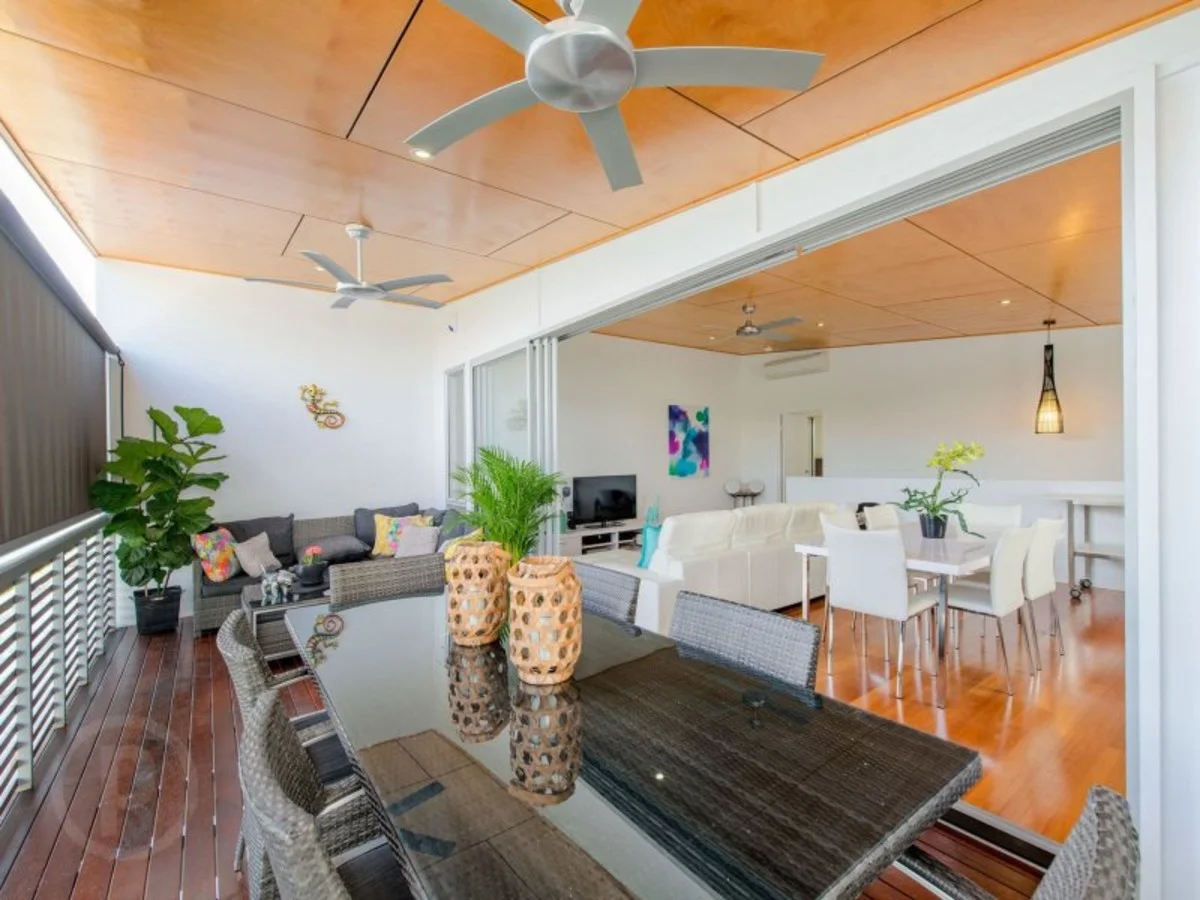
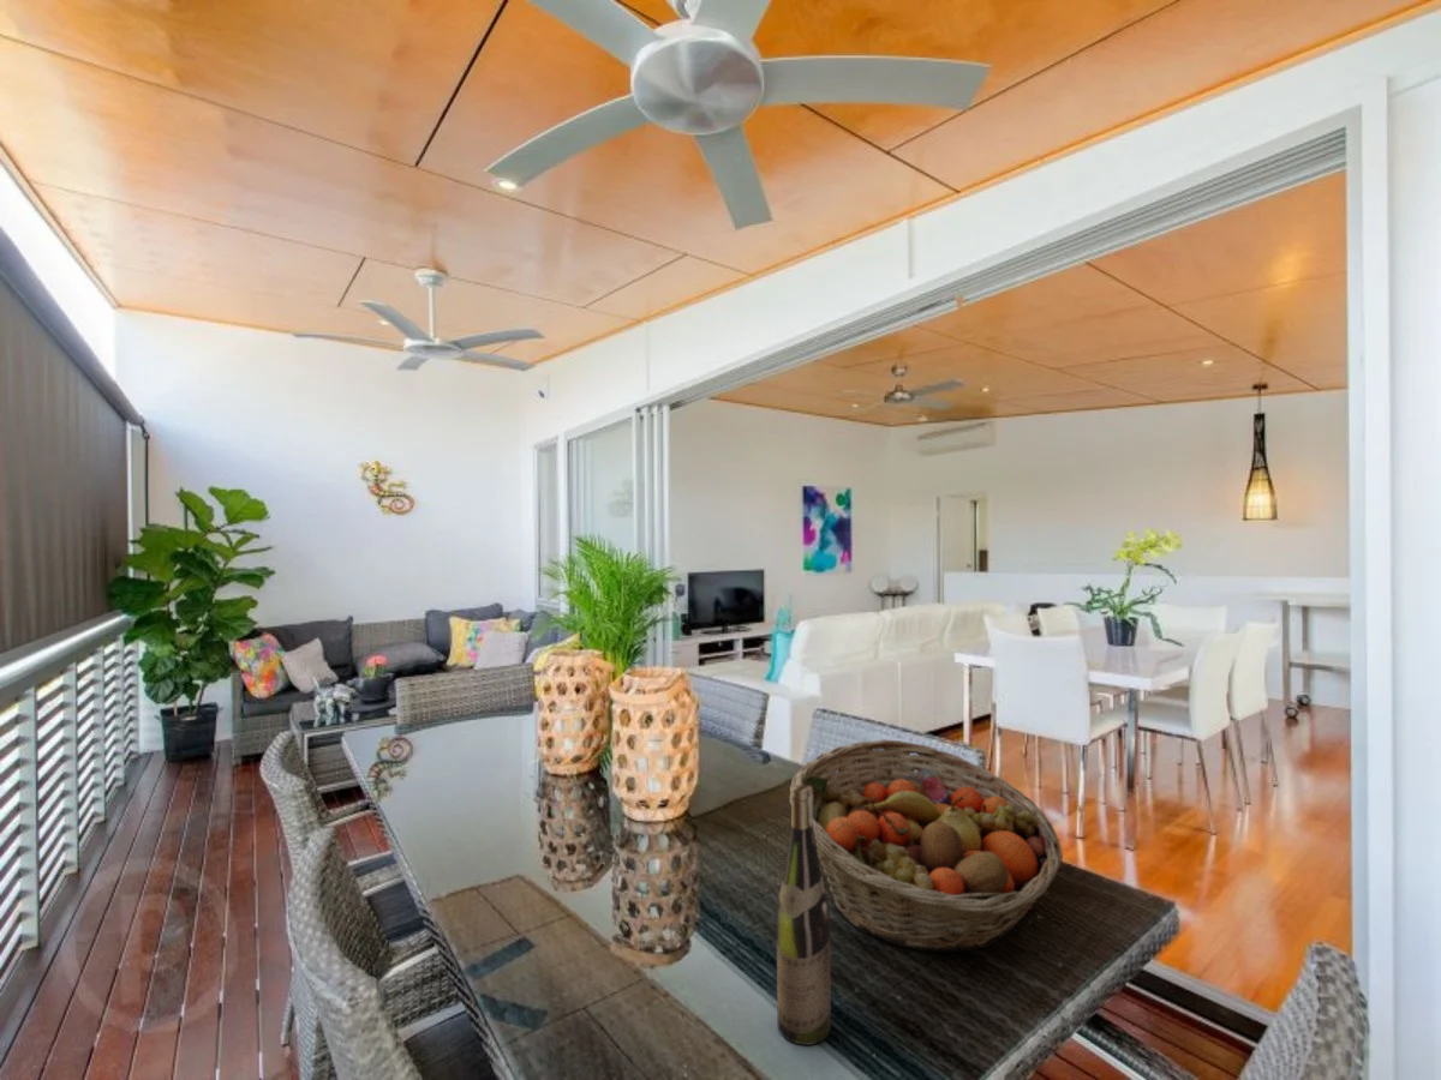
+ fruit basket [789,738,1064,953]
+ wine bottle [776,785,832,1046]
